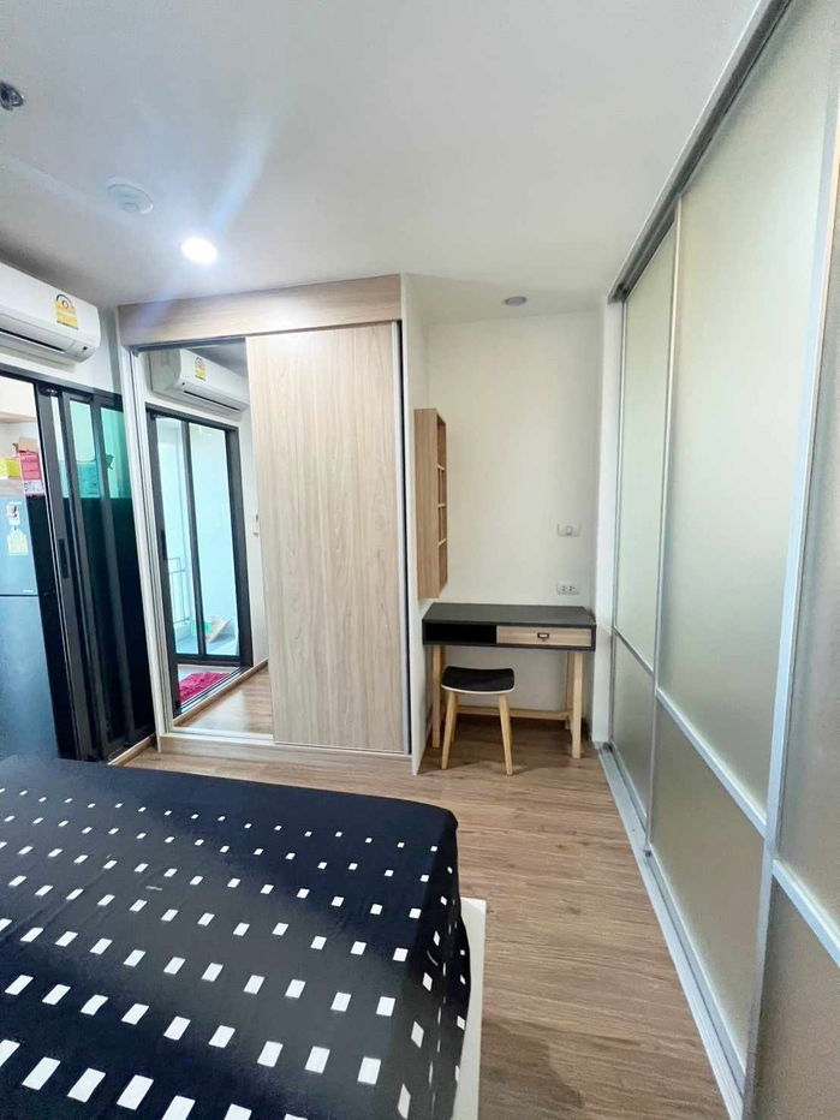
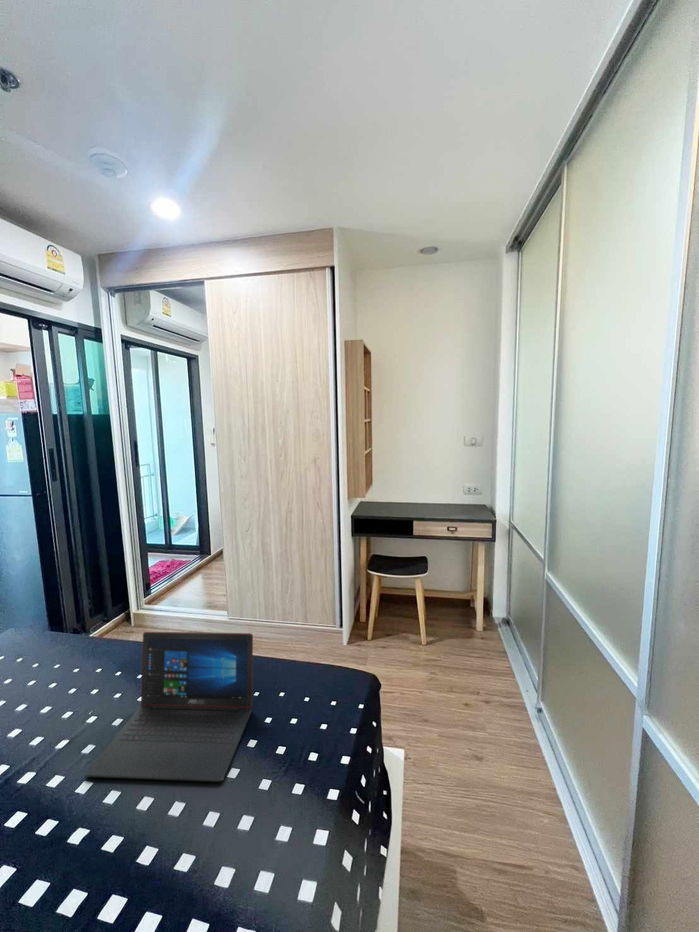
+ laptop [85,631,254,783]
